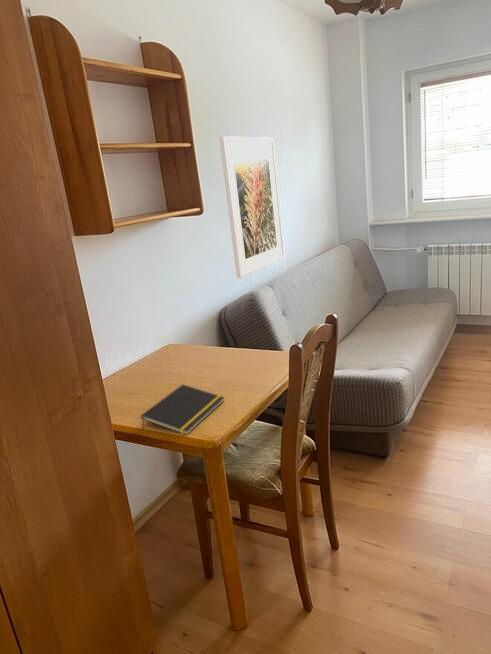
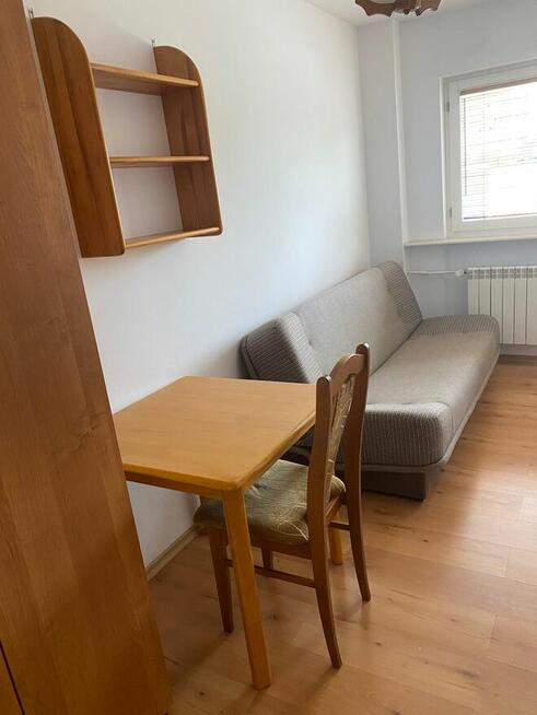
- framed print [218,135,286,279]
- notepad [140,384,225,436]
